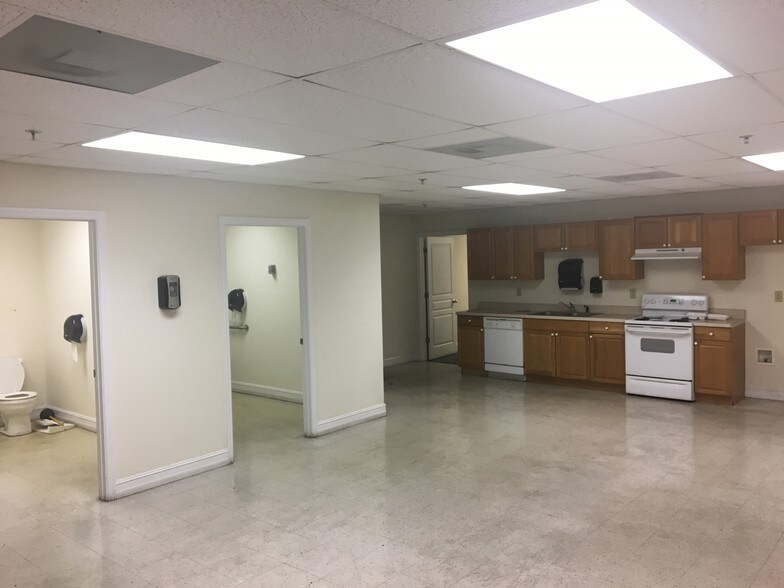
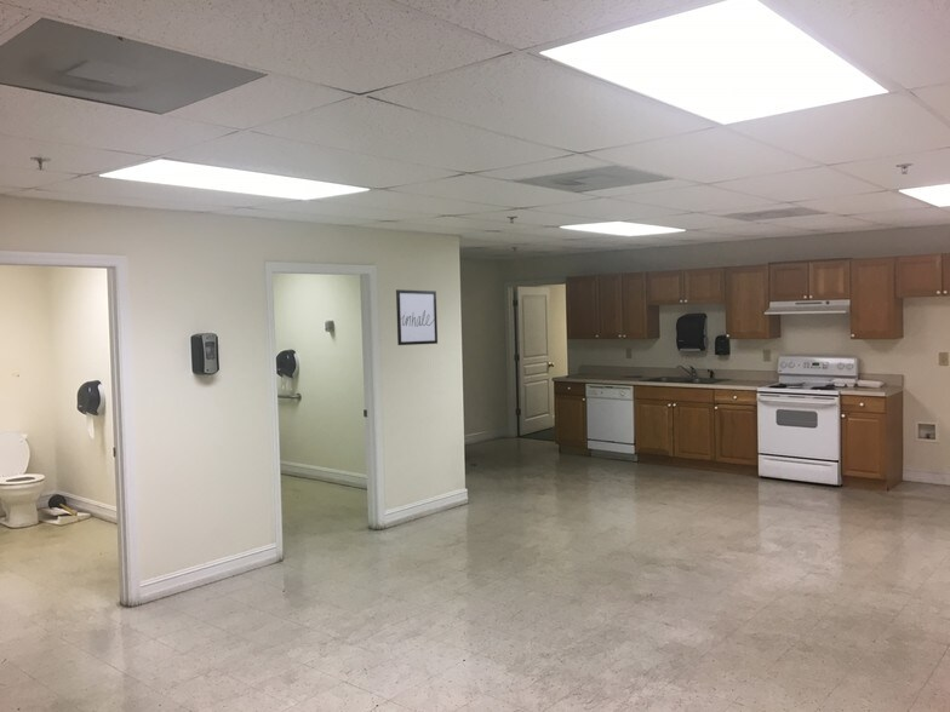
+ wall art [395,288,439,346]
